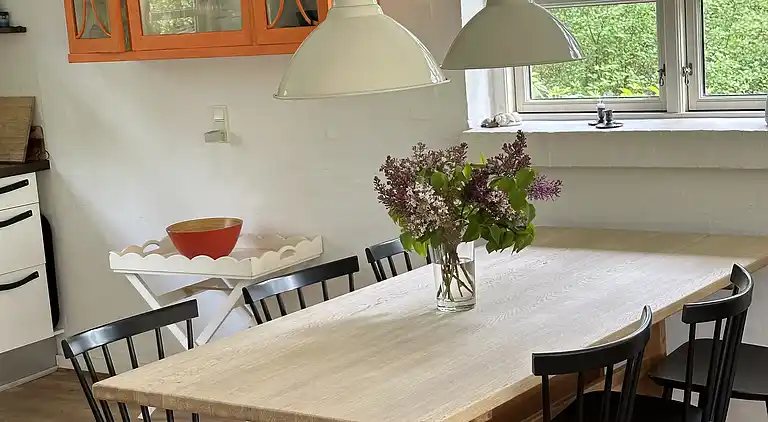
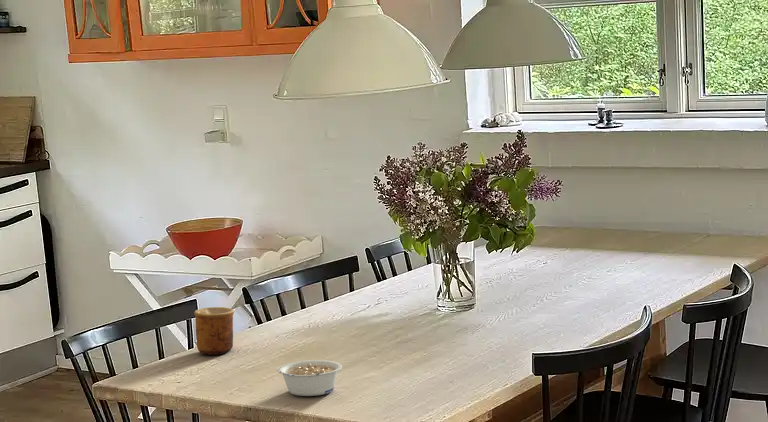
+ cup [193,306,235,356]
+ legume [277,359,343,397]
